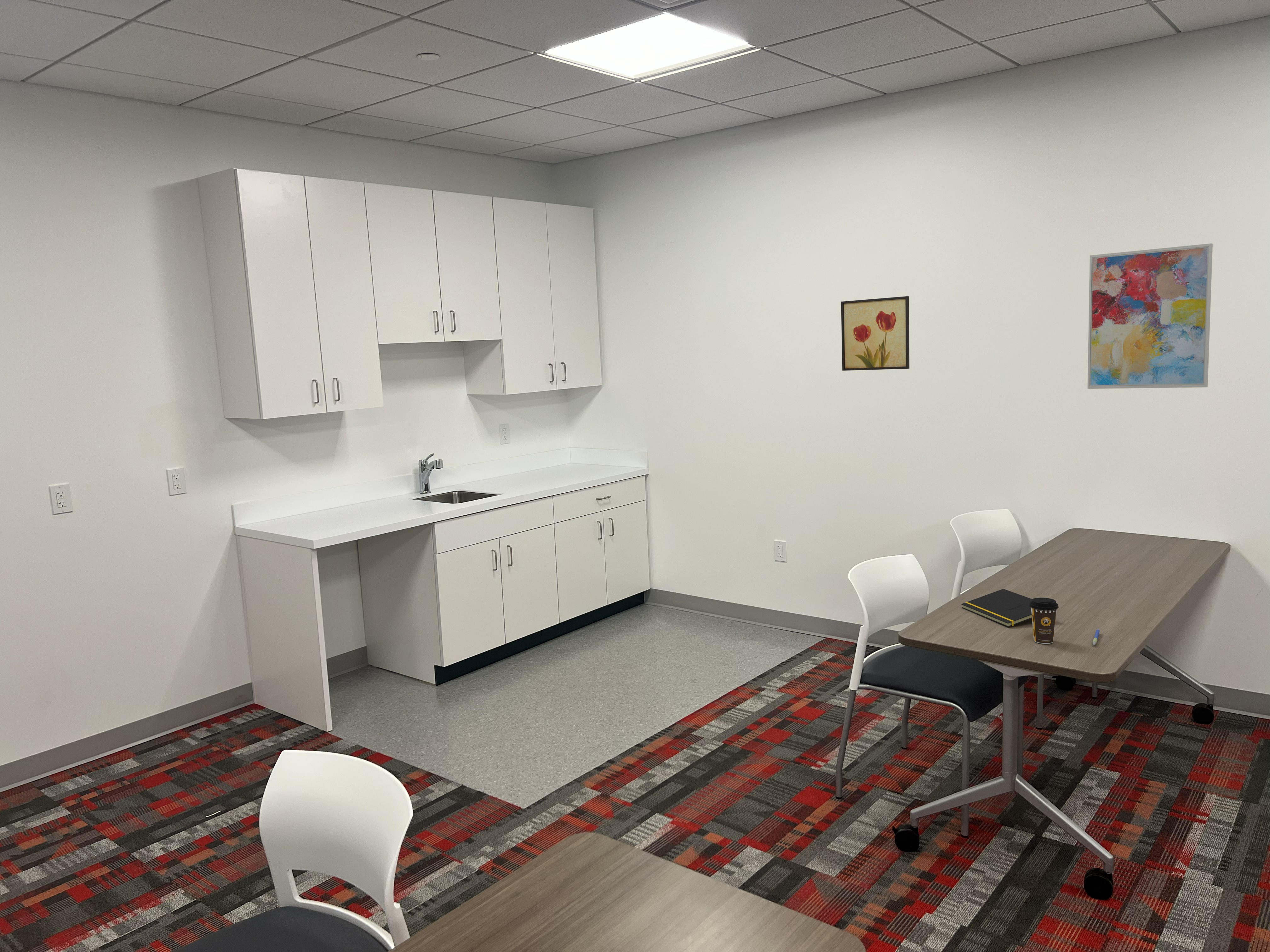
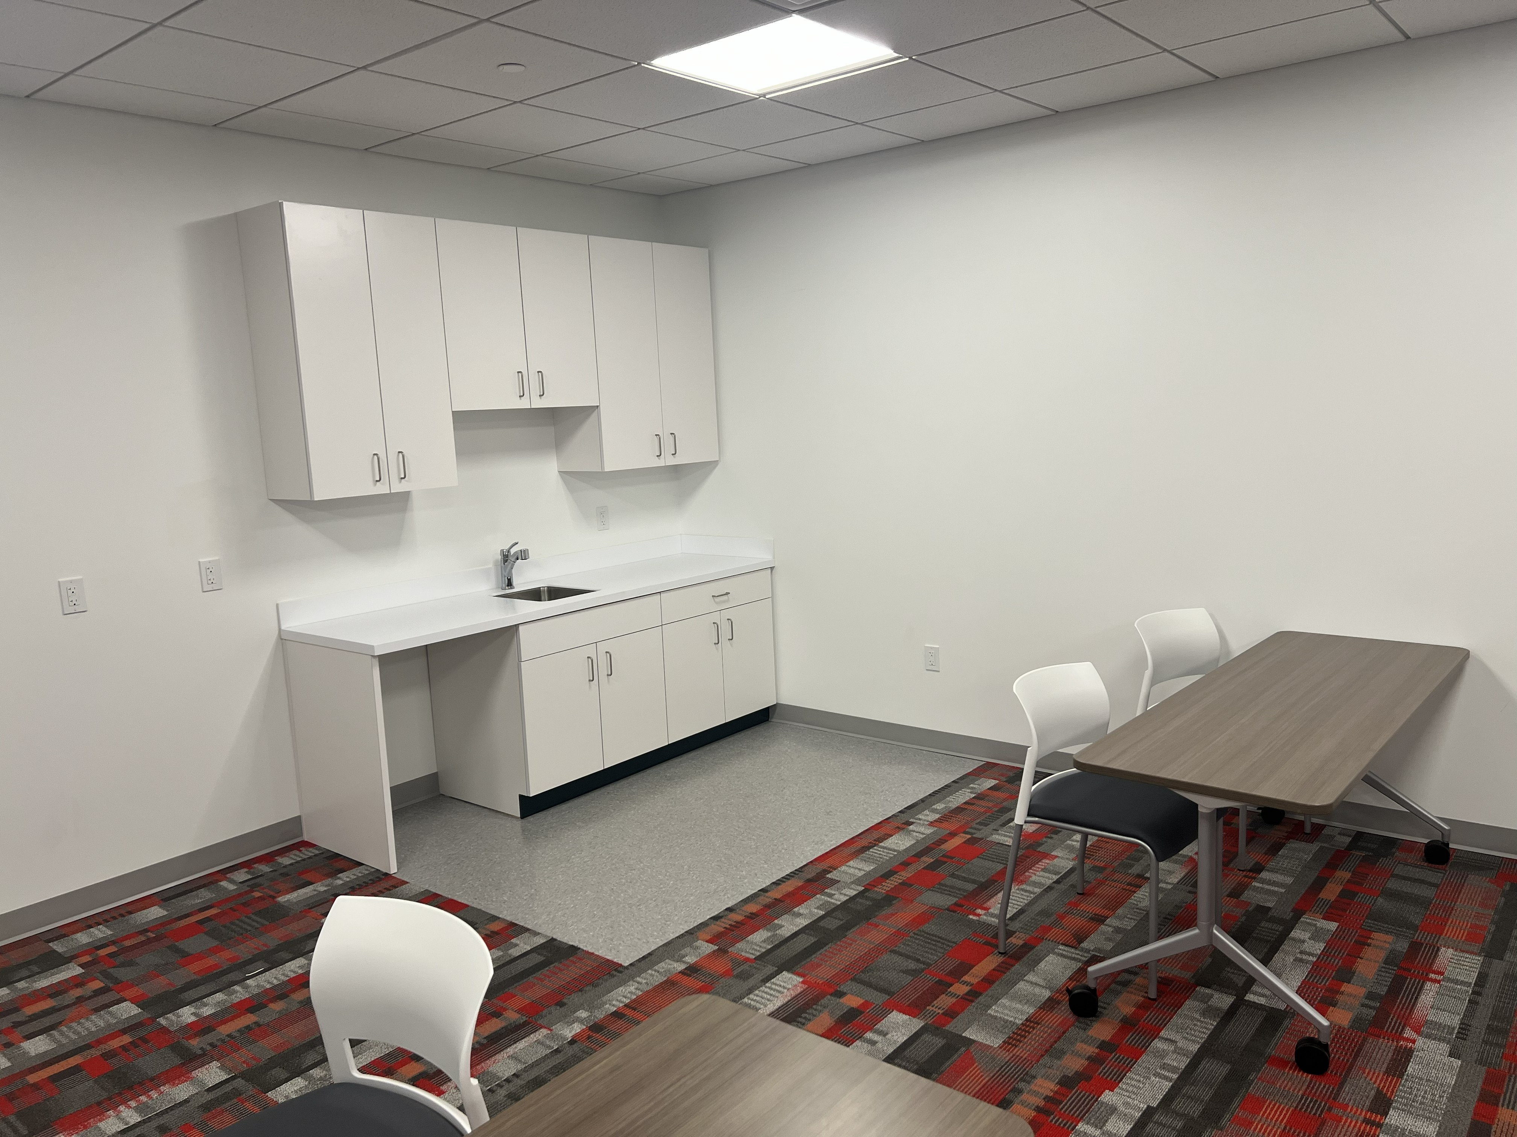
- pen [1092,628,1100,646]
- coffee cup [1029,597,1059,644]
- notepad [961,588,1032,627]
- wall art [841,296,910,371]
- wall art [1087,243,1213,389]
